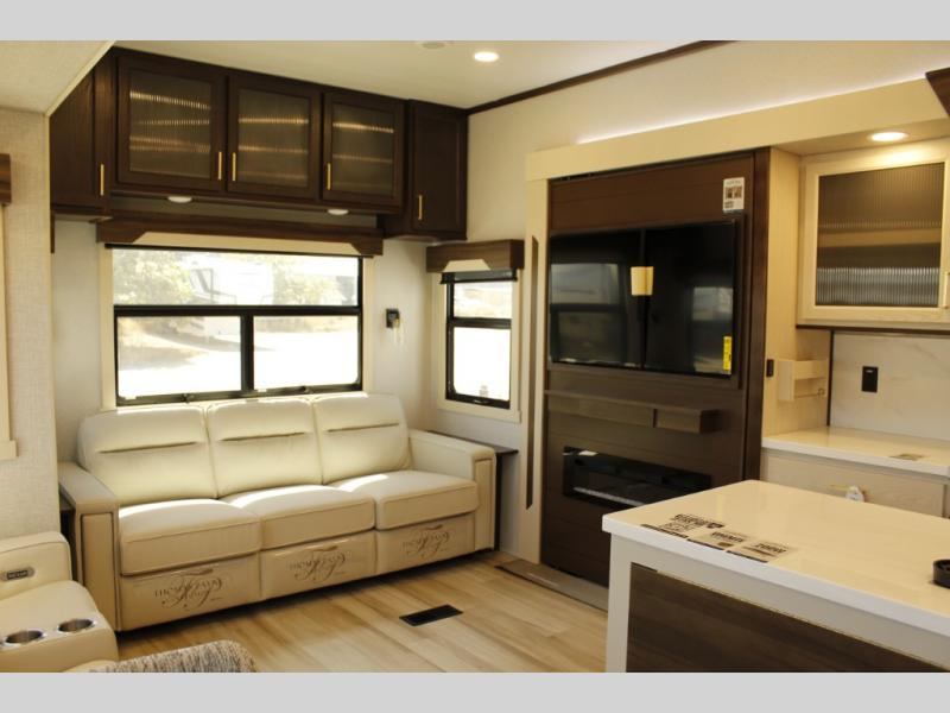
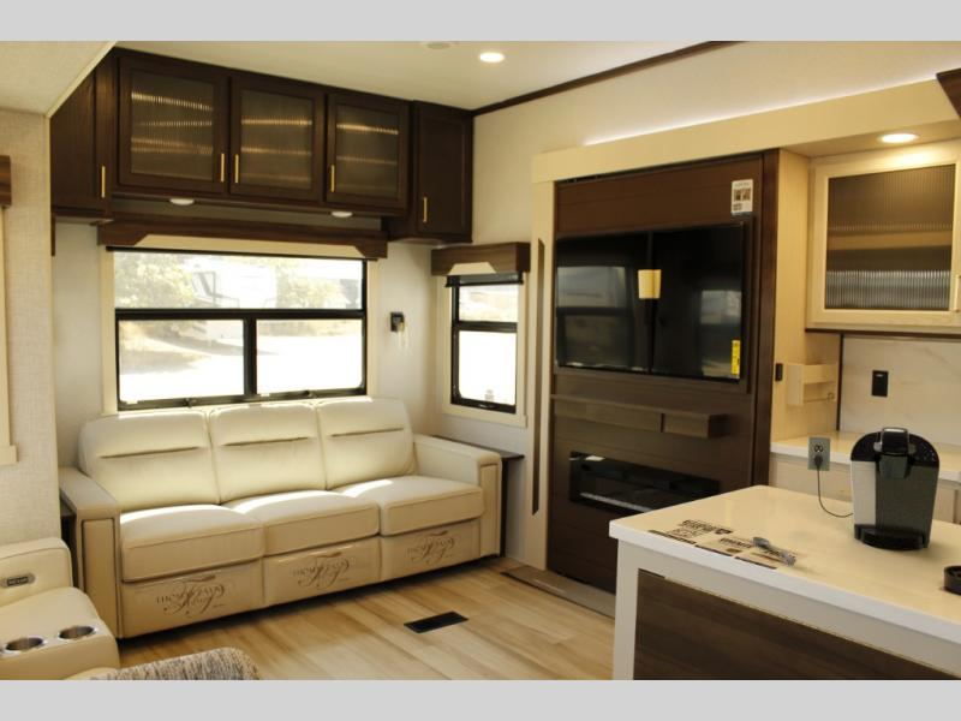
+ coffee maker [806,425,941,550]
+ soupspoon [752,536,796,566]
